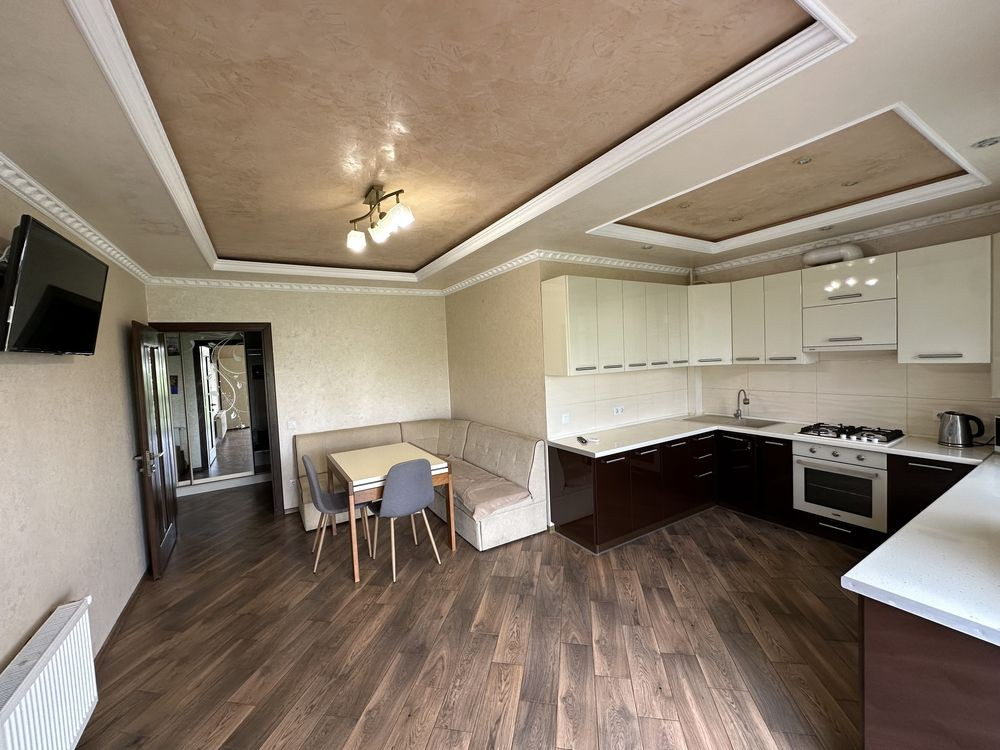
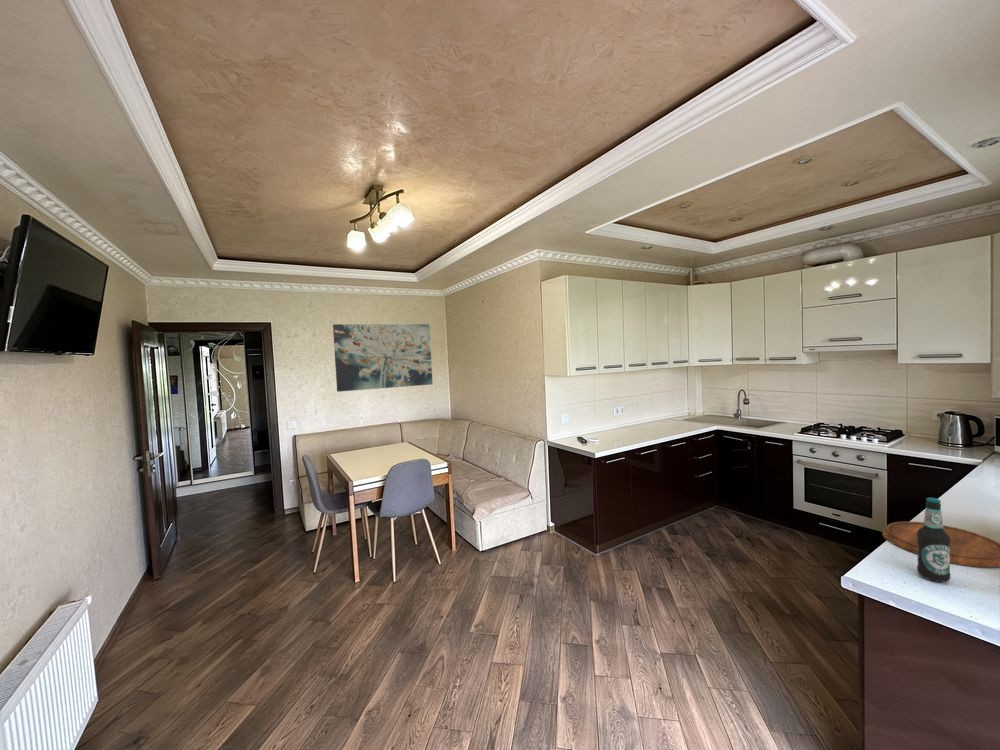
+ wall art [332,323,434,393]
+ cutting board [881,520,1000,568]
+ bottle [916,497,952,583]
